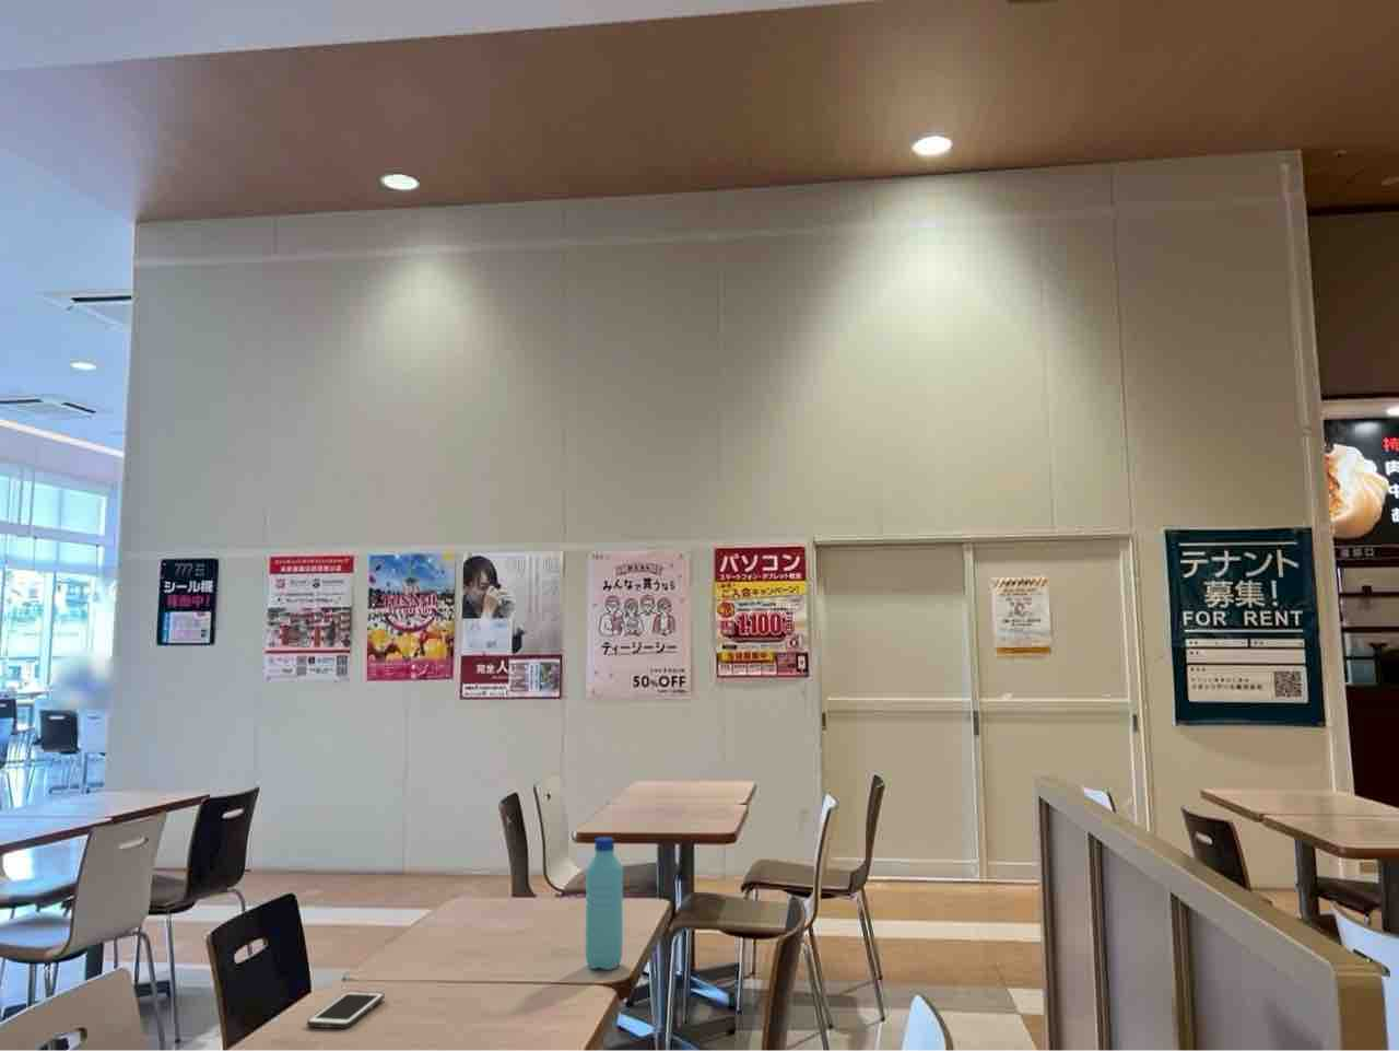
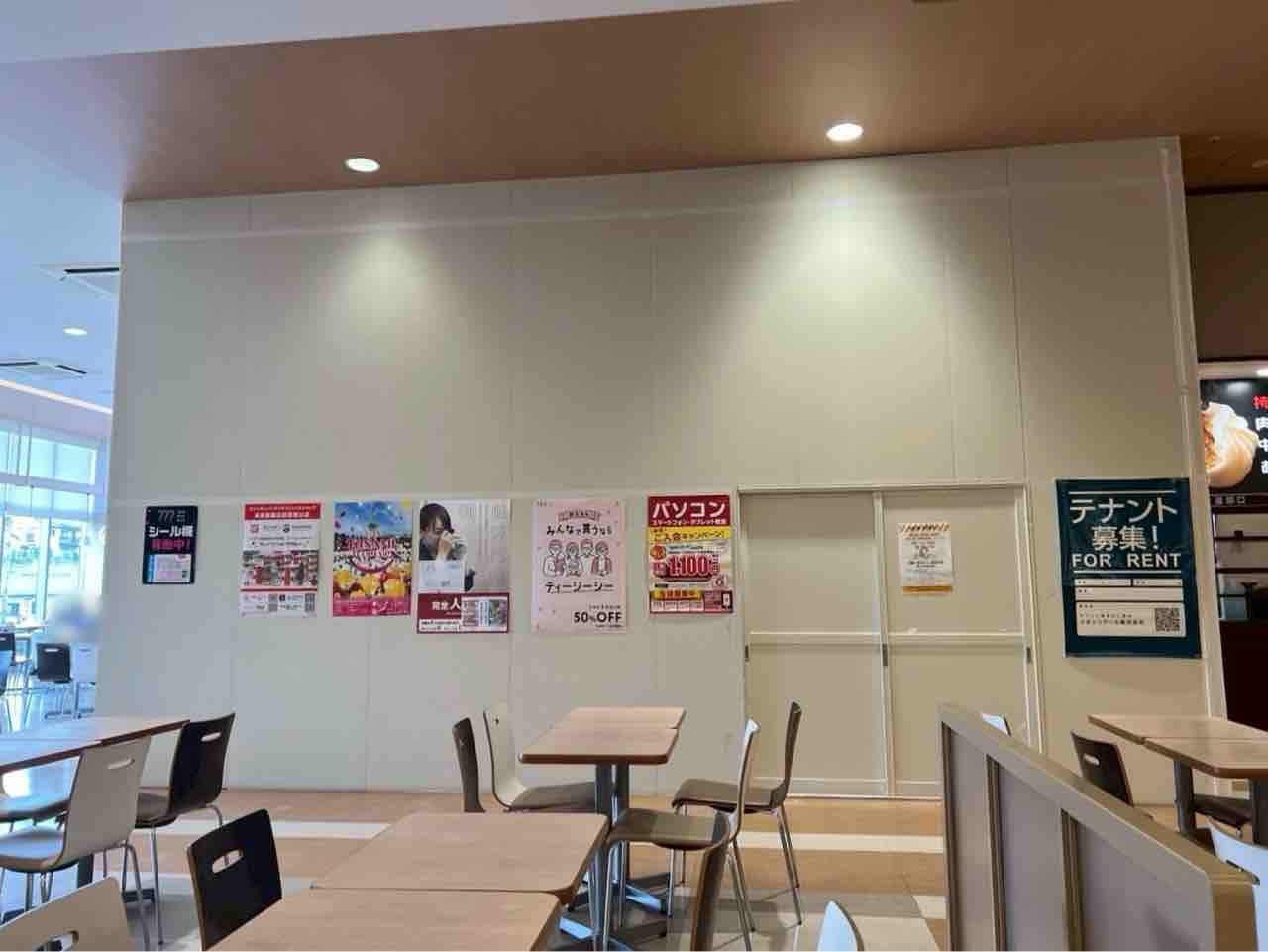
- water bottle [585,836,624,972]
- cell phone [306,990,386,1029]
